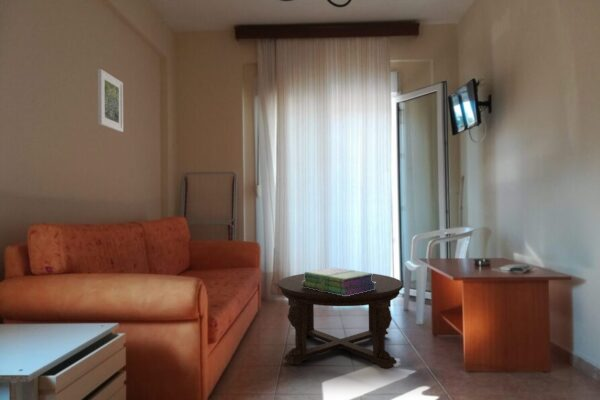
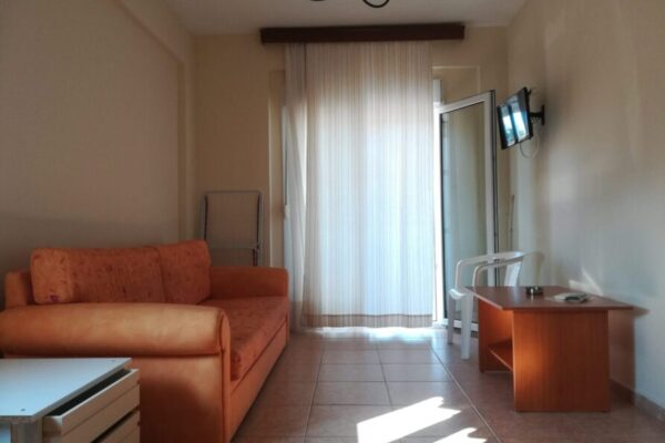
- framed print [97,68,124,133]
- coffee table [277,273,404,369]
- stack of books [302,267,376,296]
